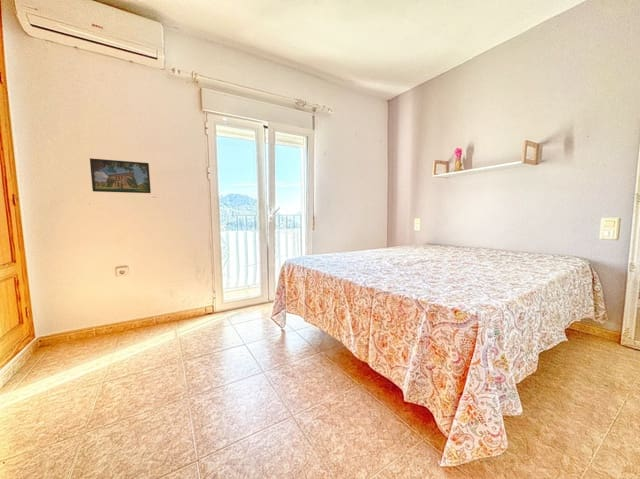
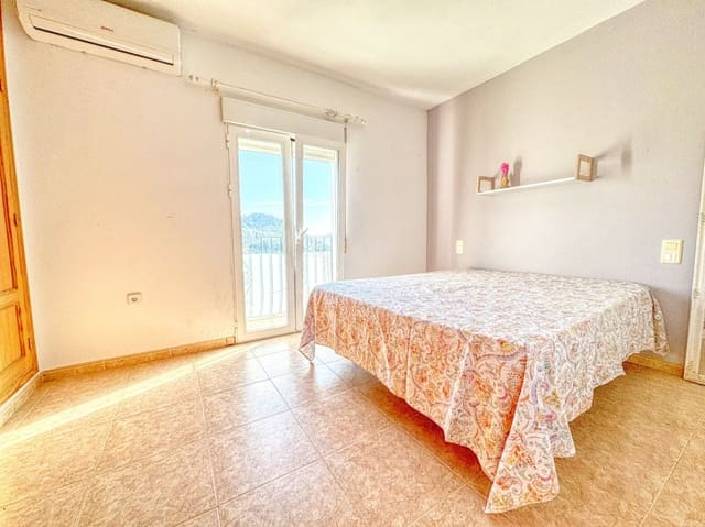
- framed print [89,157,152,194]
